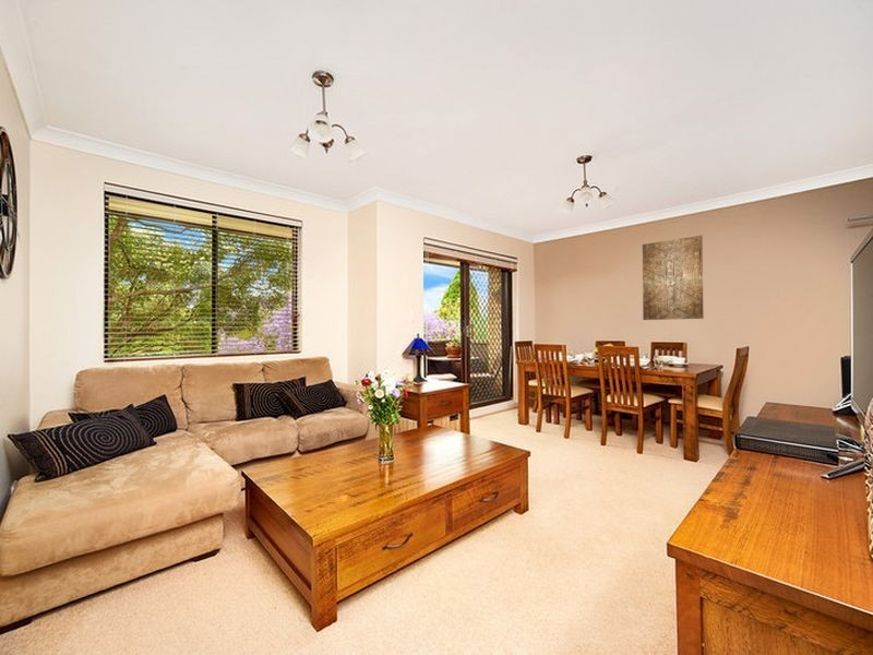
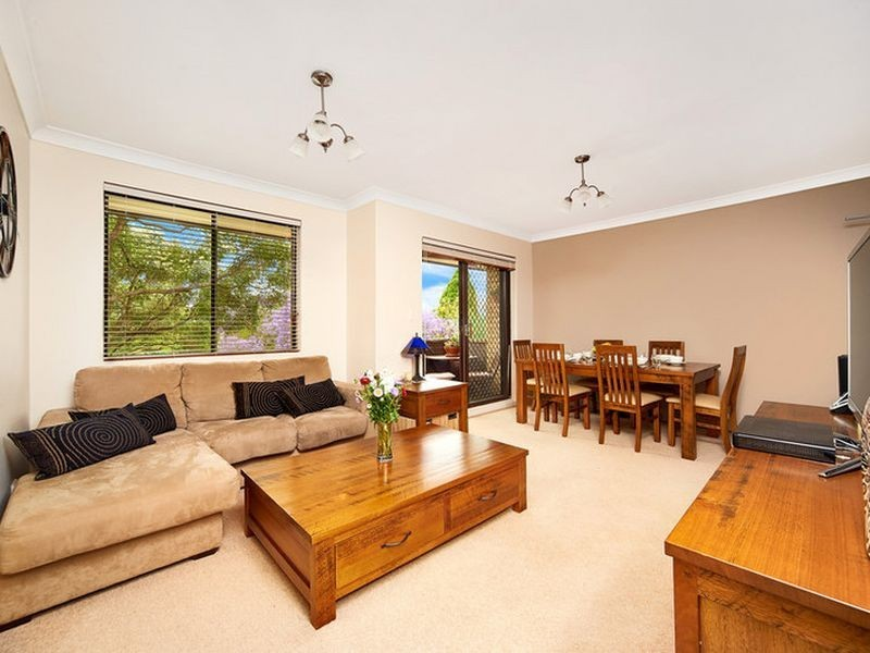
- wall art [642,235,705,321]
